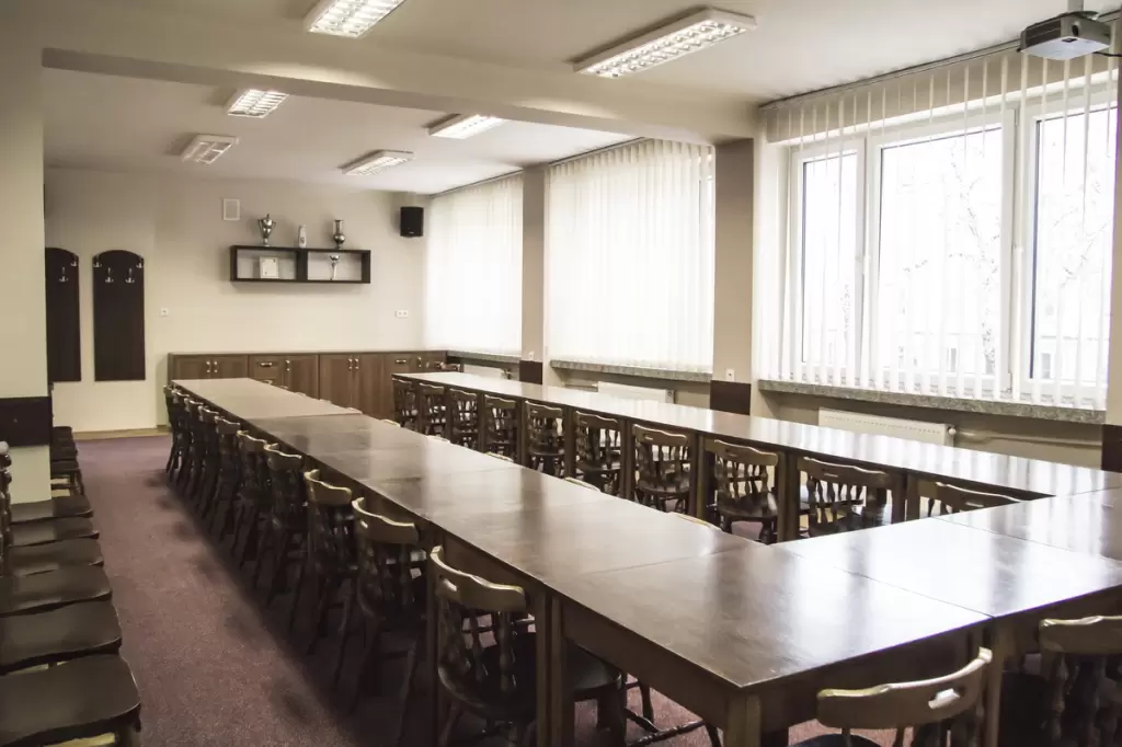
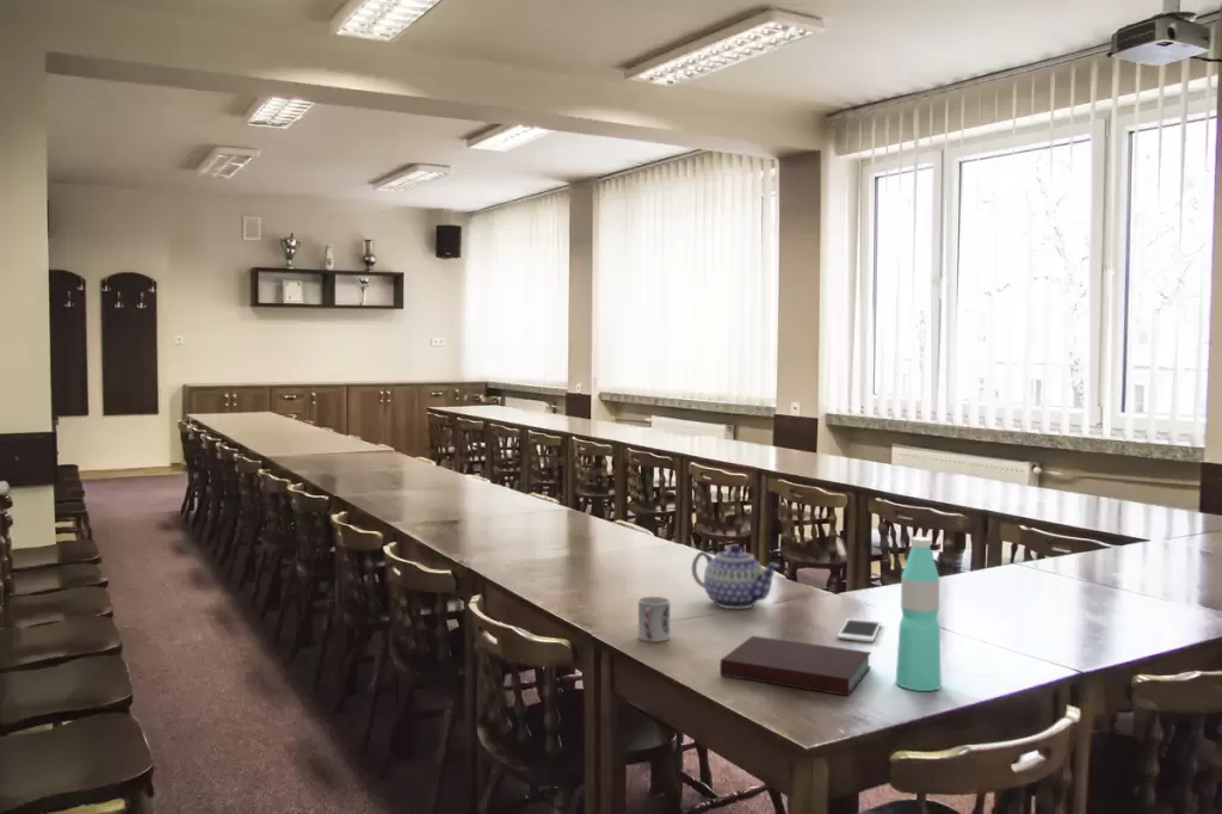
+ teapot [691,543,782,610]
+ cup [637,596,671,643]
+ cell phone [837,617,882,643]
+ notebook [718,635,872,697]
+ water bottle [895,536,943,692]
